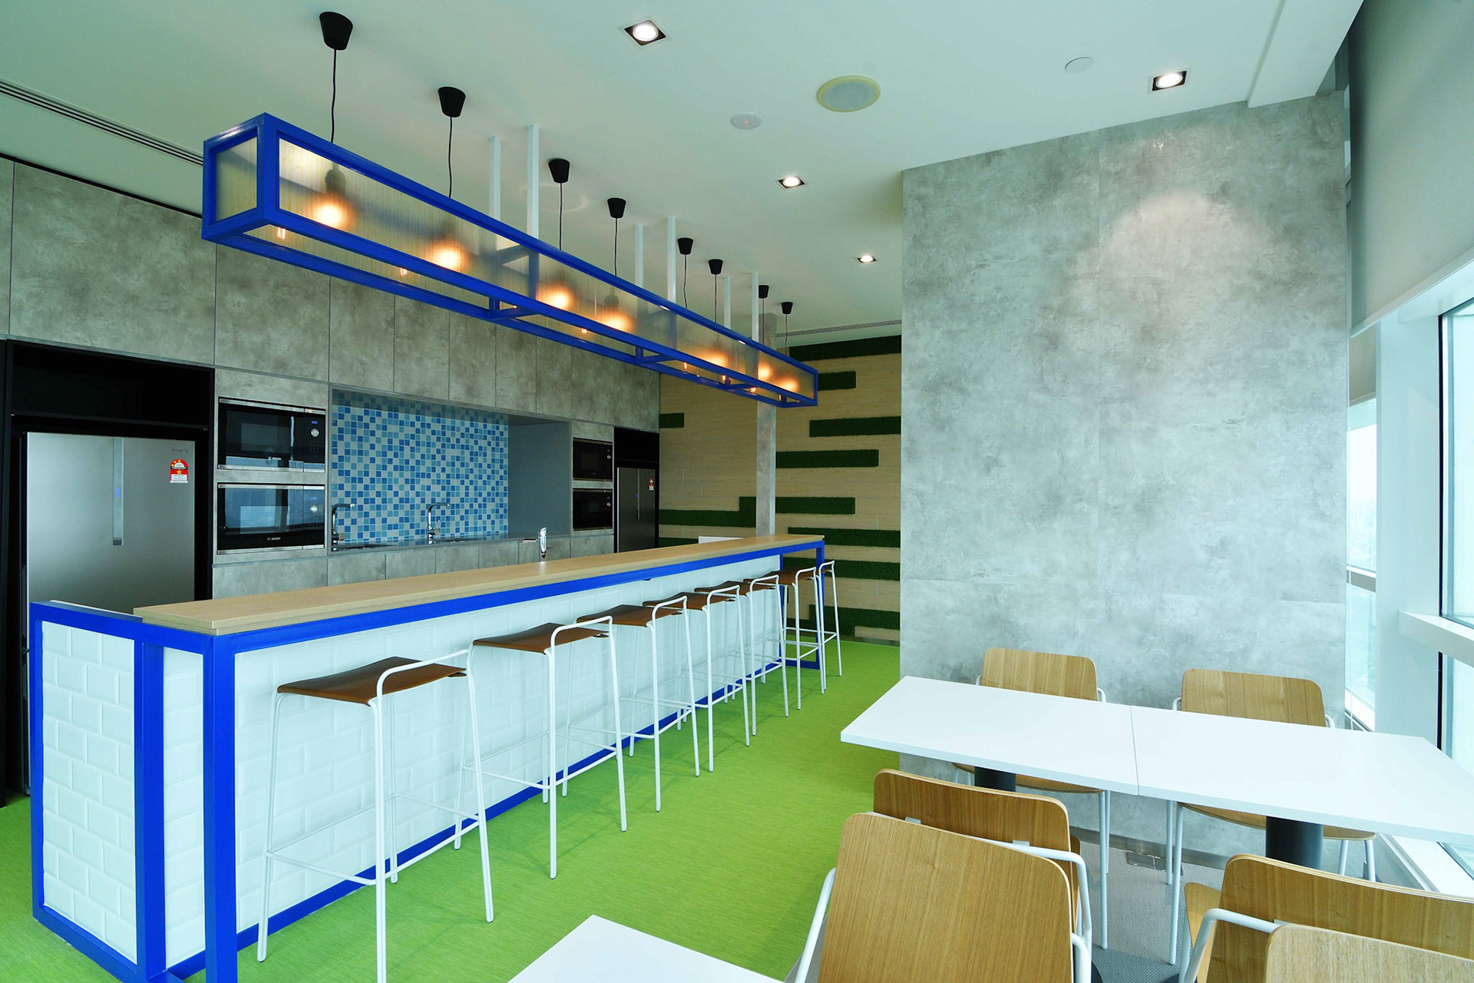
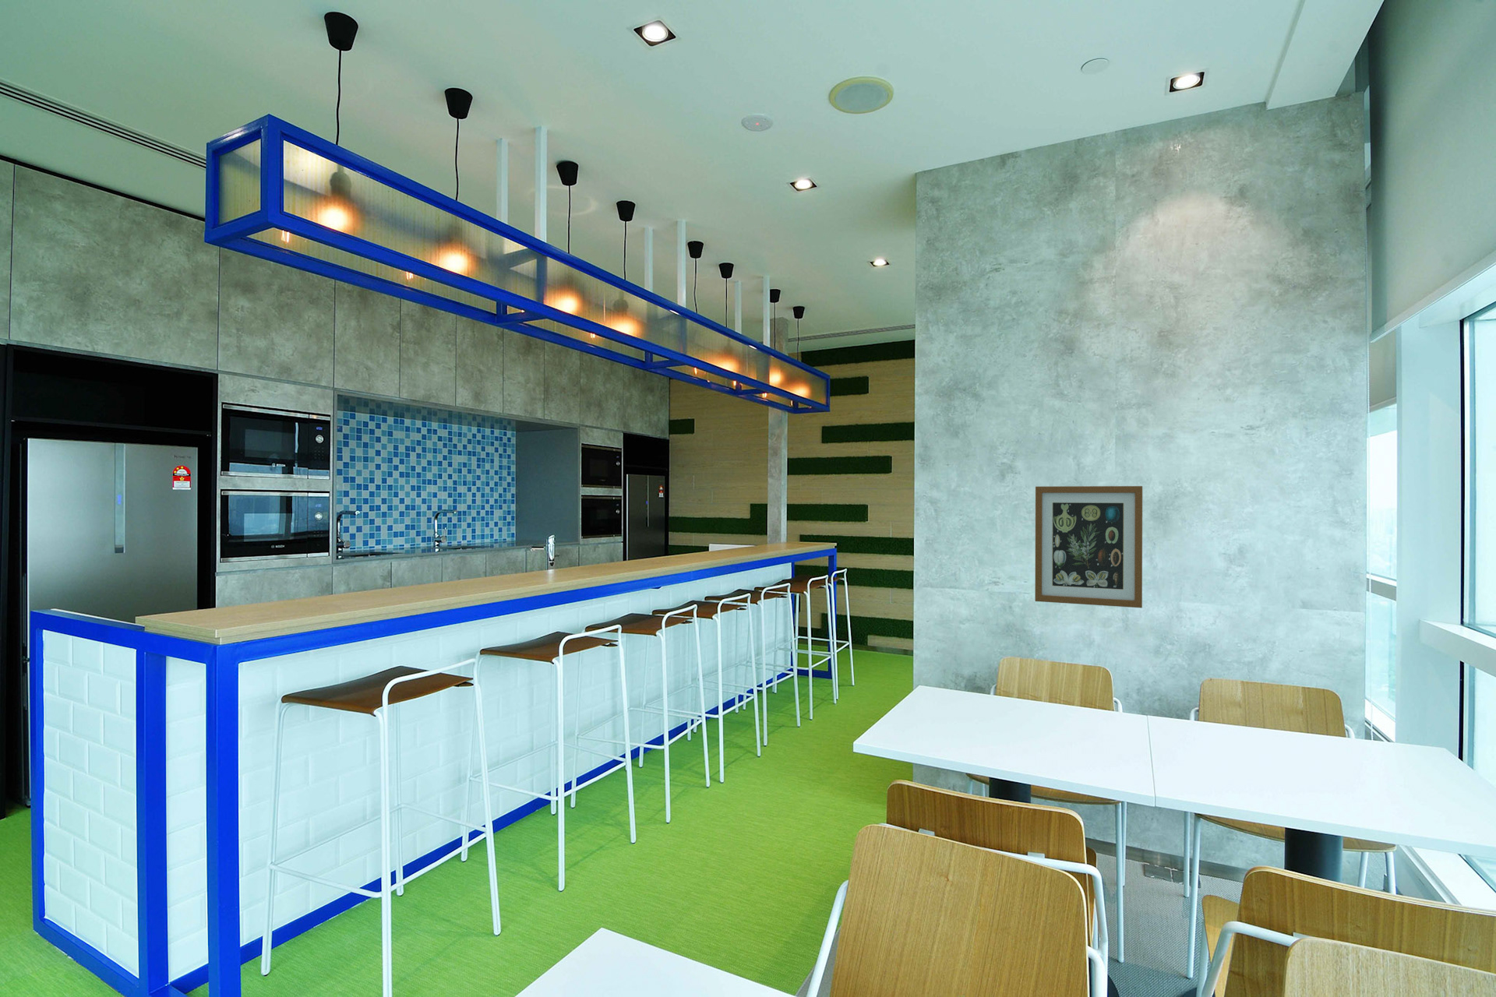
+ wall art [1034,485,1143,609]
